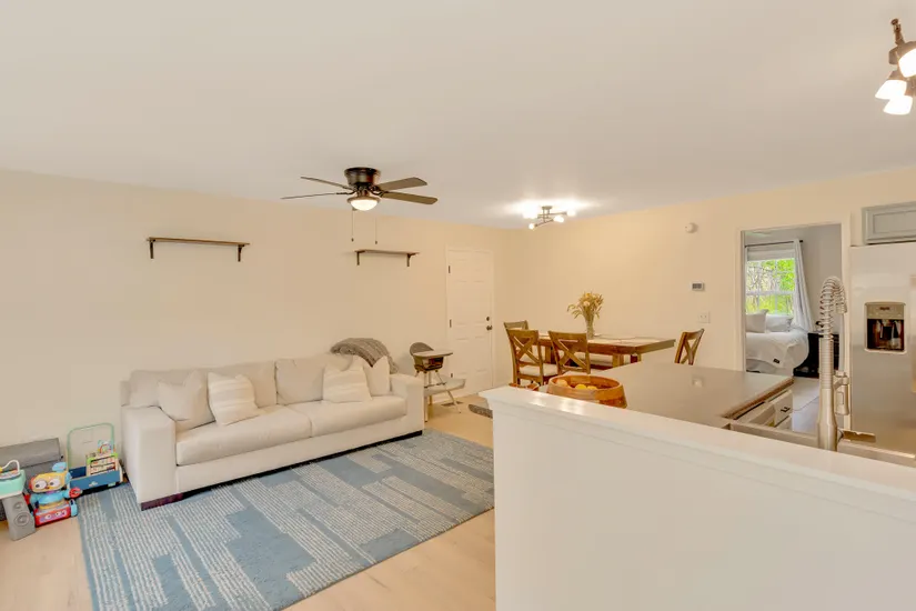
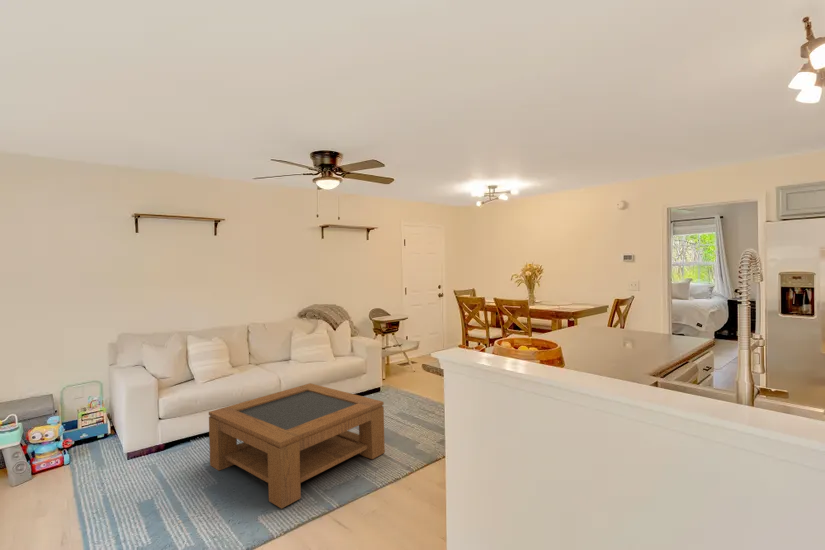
+ coffee table [208,382,386,510]
